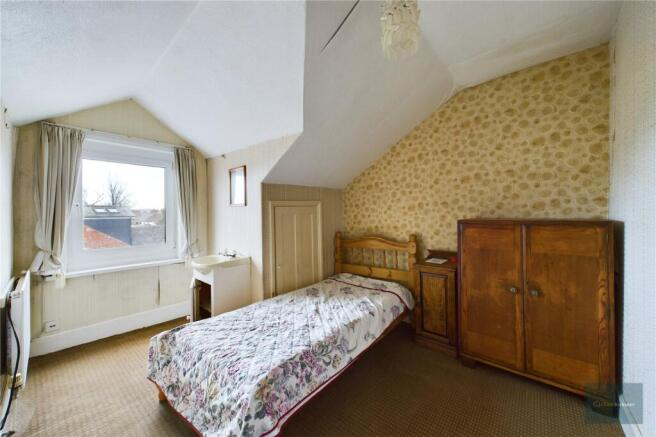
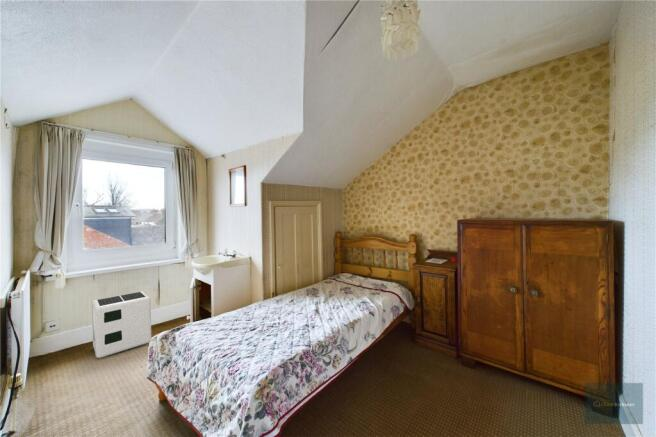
+ air purifier [91,290,152,359]
